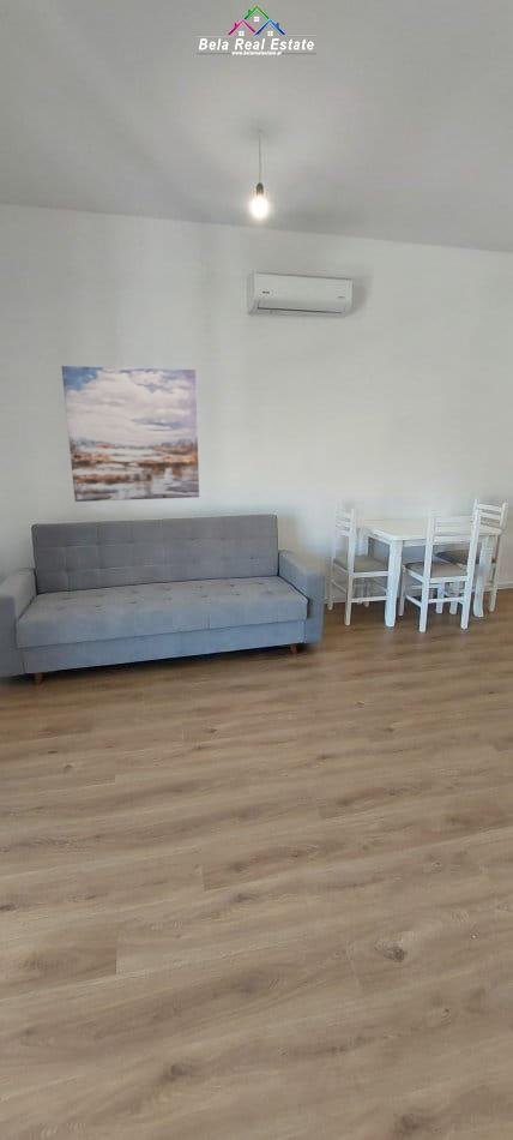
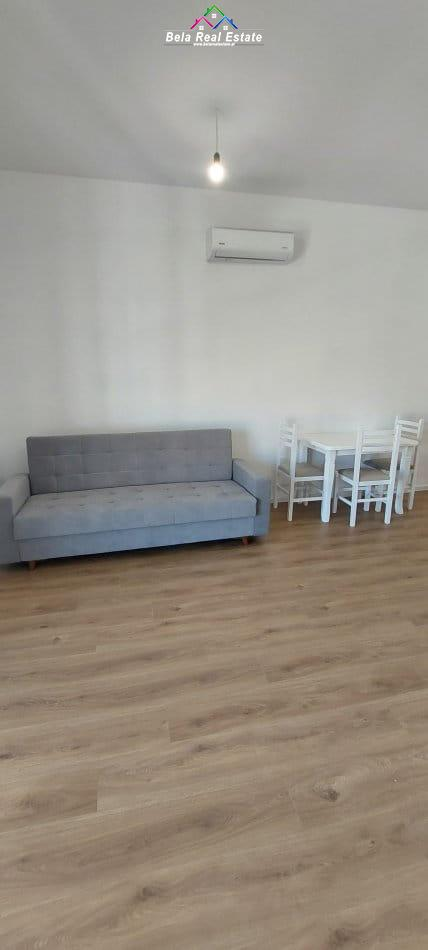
- wall art [60,365,200,503]
